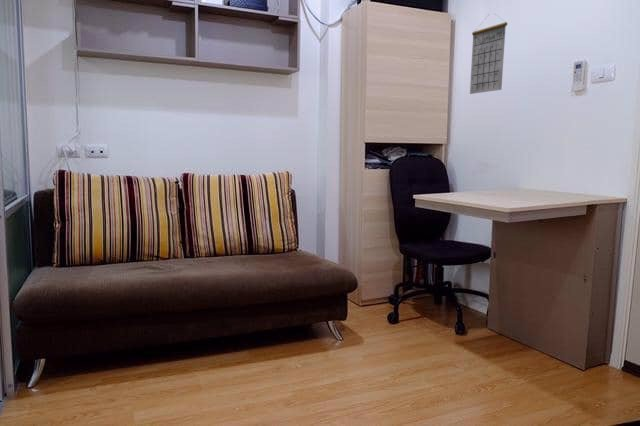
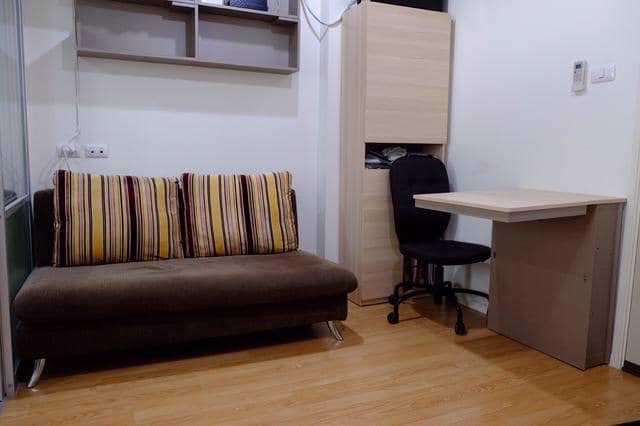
- calendar [469,14,508,95]
